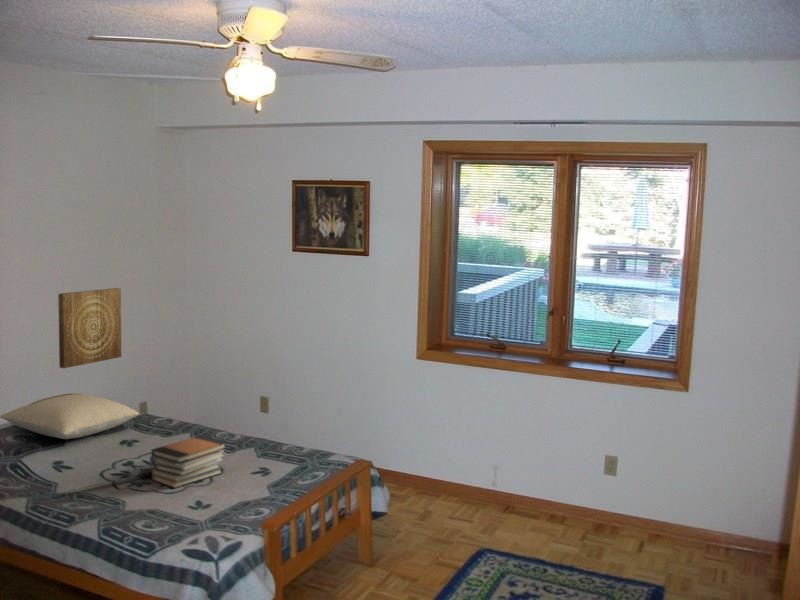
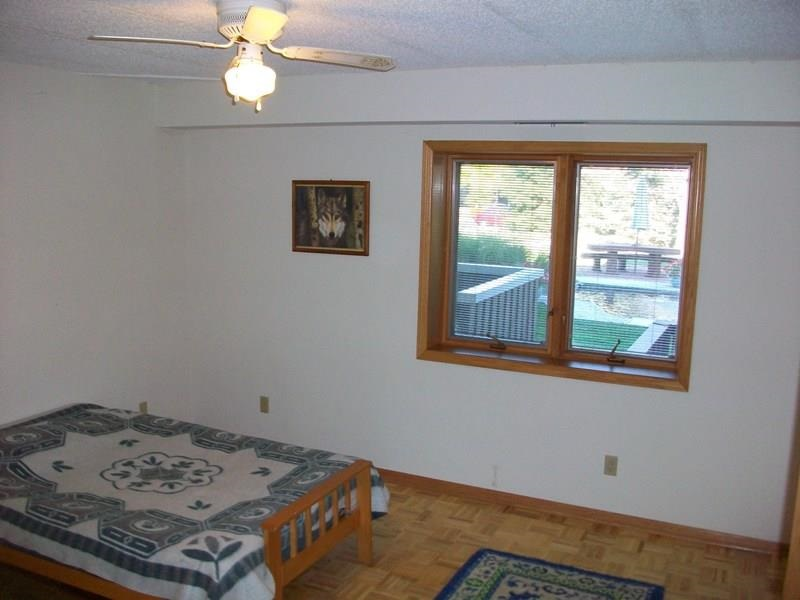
- wall art [57,287,122,369]
- pillow [0,392,140,440]
- book stack [150,435,228,489]
